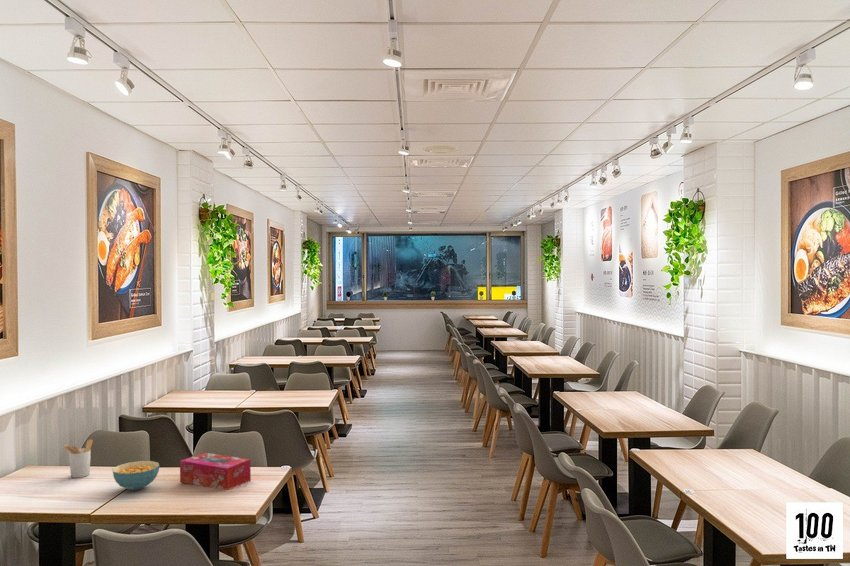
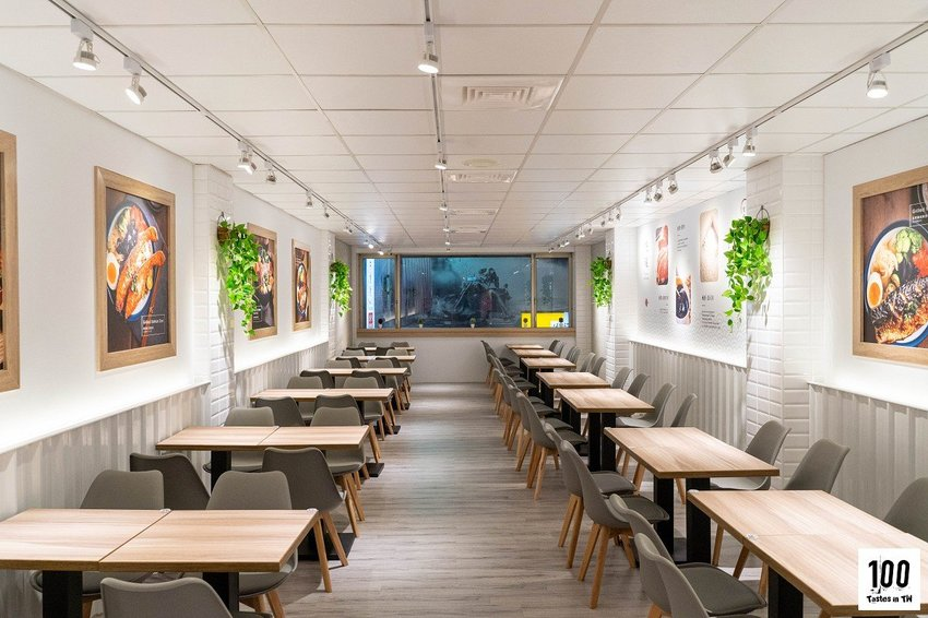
- utensil holder [63,438,94,479]
- cereal bowl [112,460,160,491]
- tissue box [179,452,252,491]
